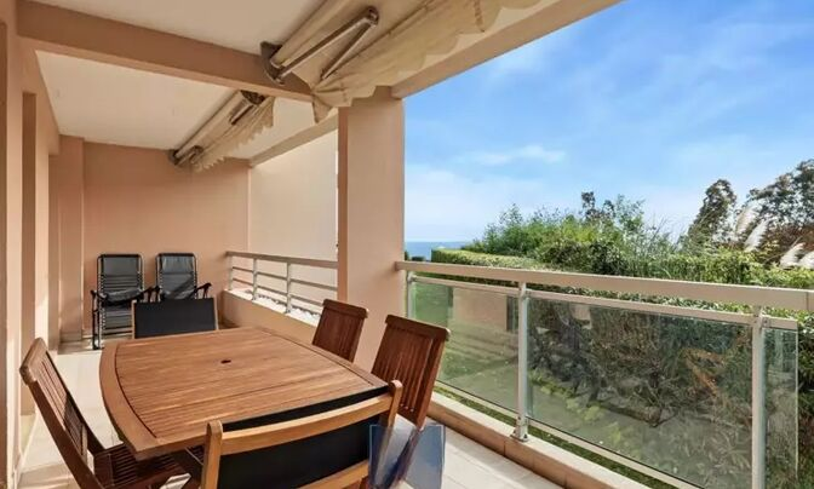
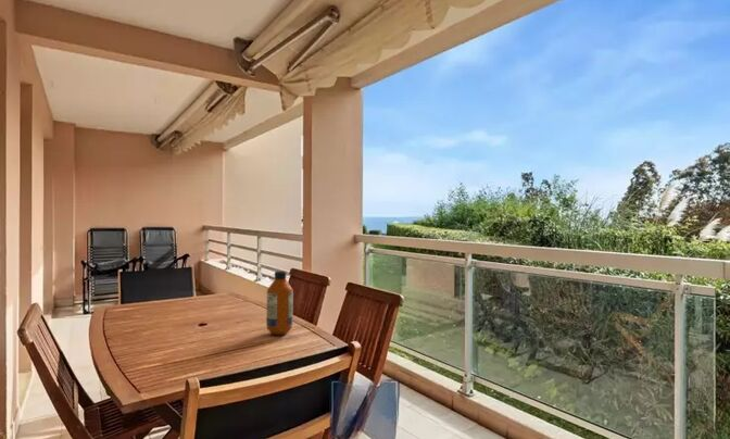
+ bottle [265,269,294,336]
